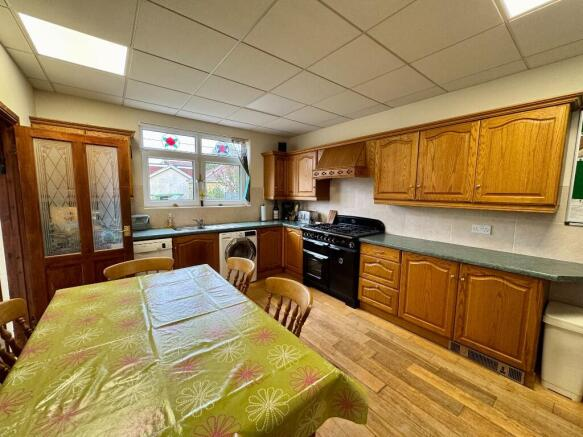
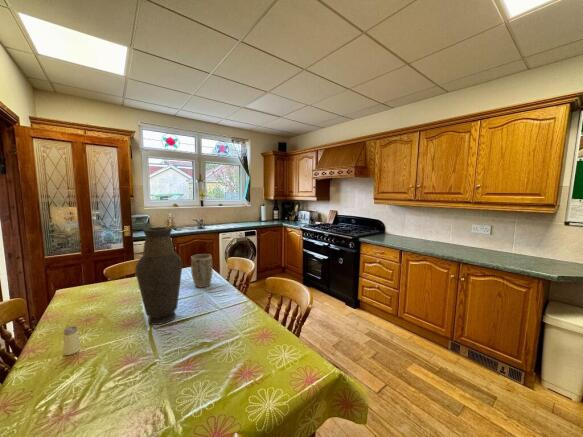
+ plant pot [190,253,214,289]
+ saltshaker [63,325,82,356]
+ vase [135,226,183,326]
